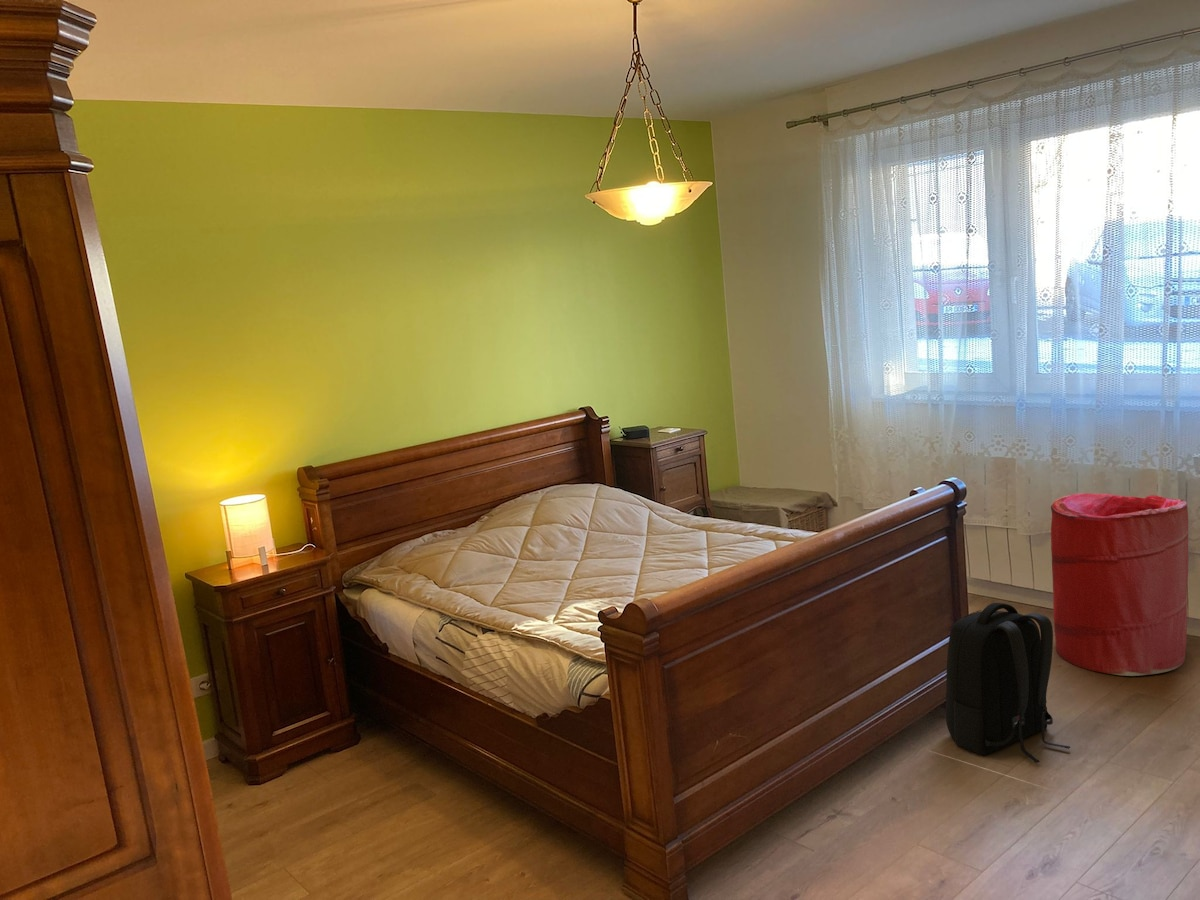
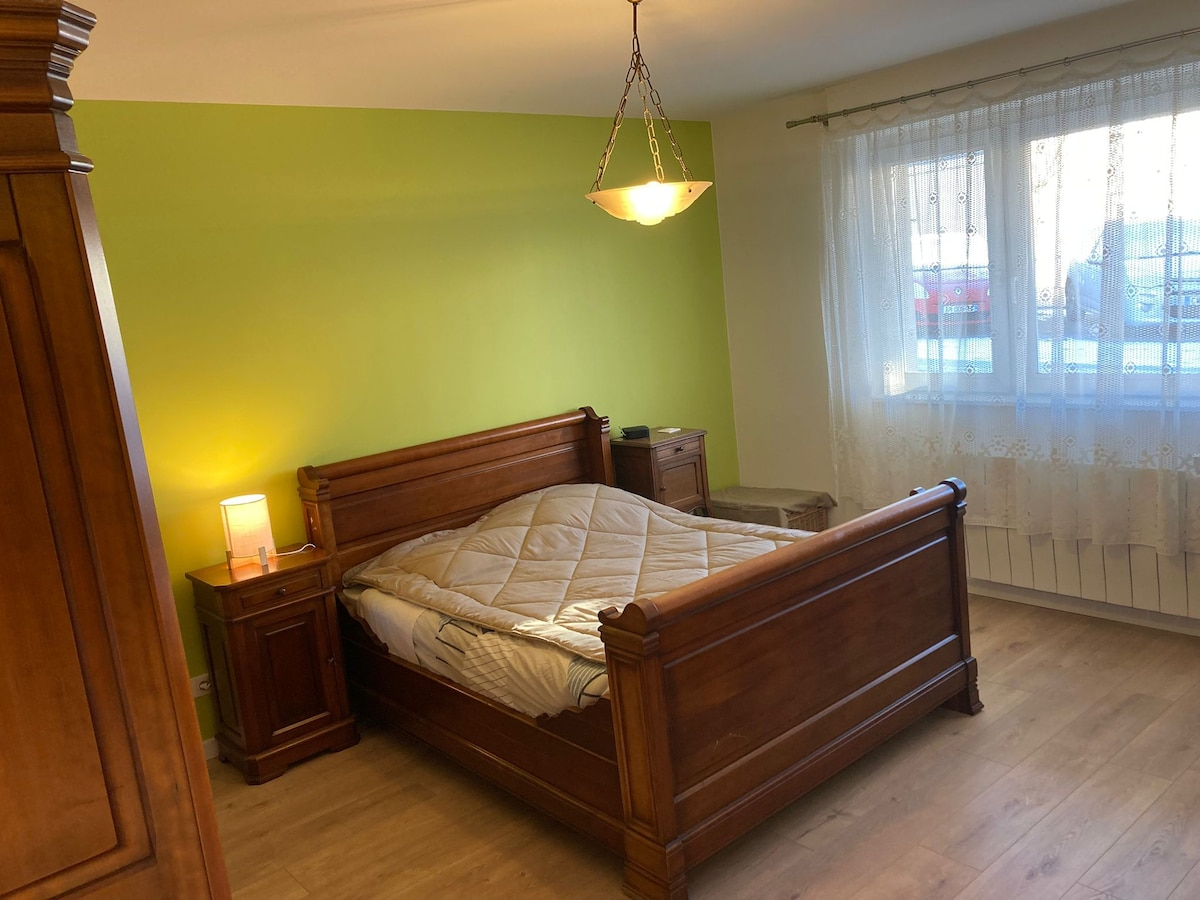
- laundry hamper [1050,492,1189,677]
- backpack [945,602,1071,764]
